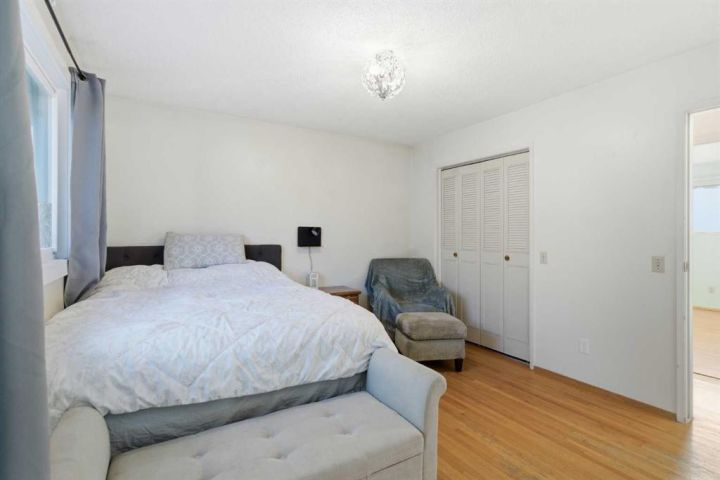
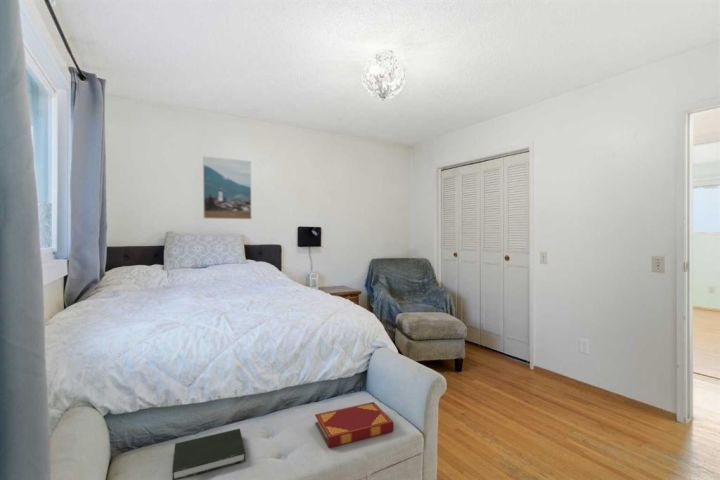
+ book [171,428,246,480]
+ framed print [202,155,253,220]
+ hardback book [314,401,394,449]
